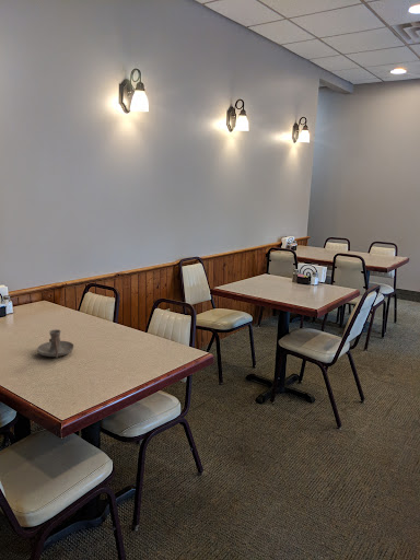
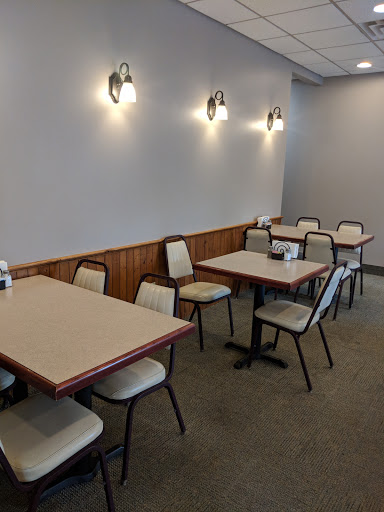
- candle holder [36,328,75,359]
